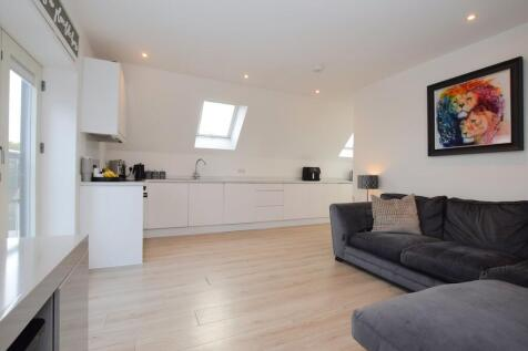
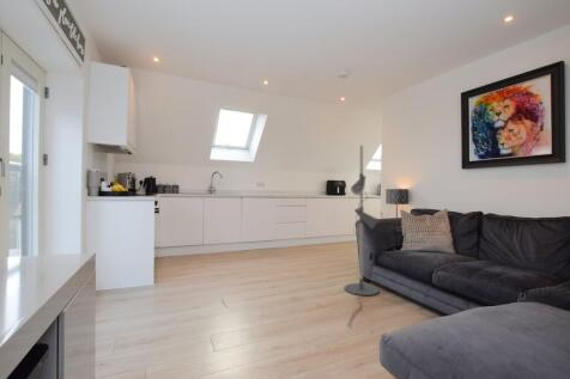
+ floor lamp [344,143,380,325]
